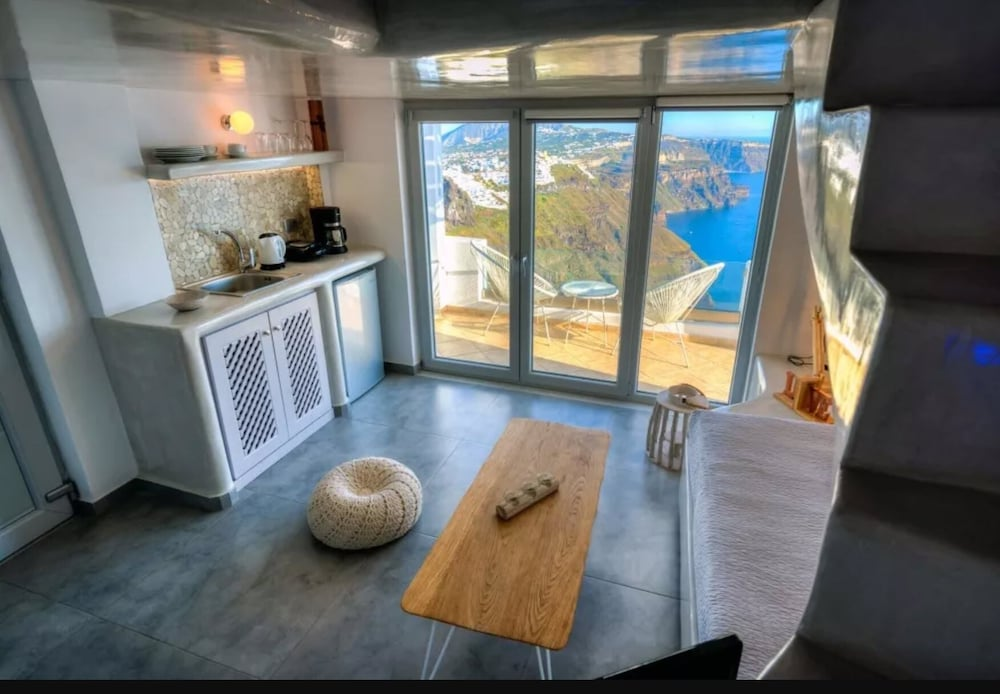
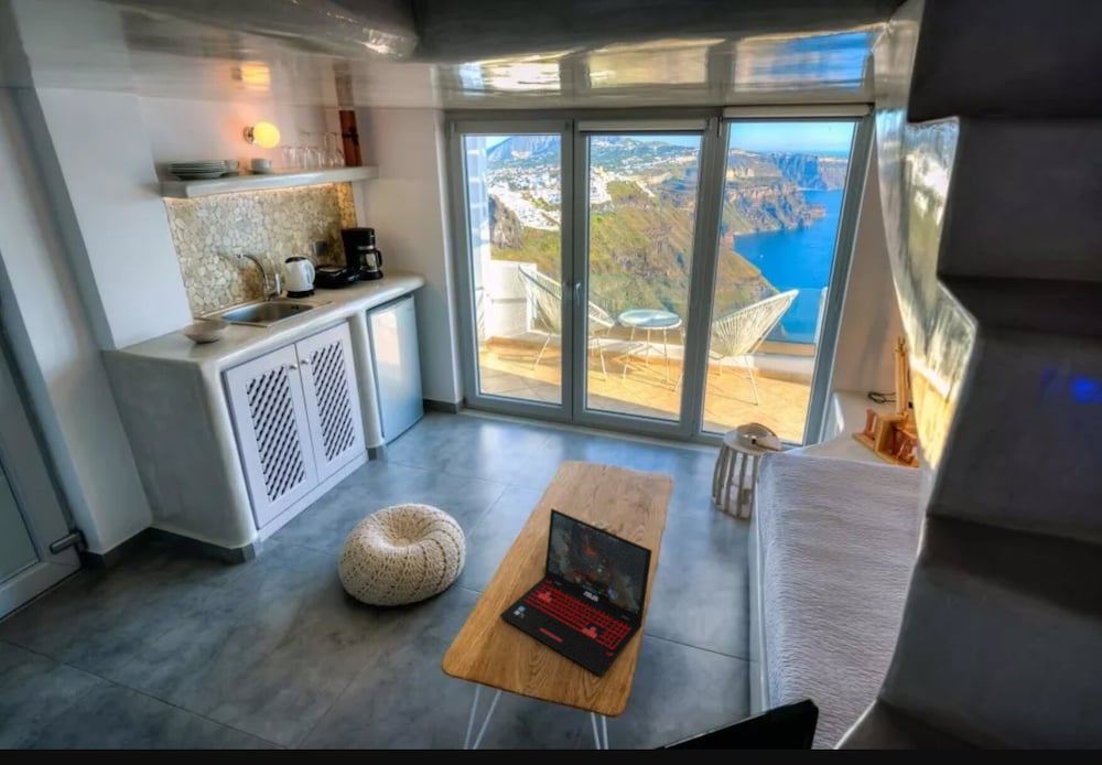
+ laptop [498,507,653,677]
